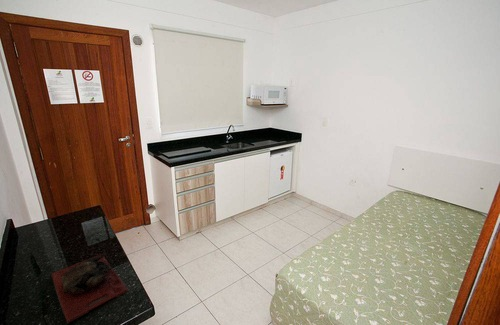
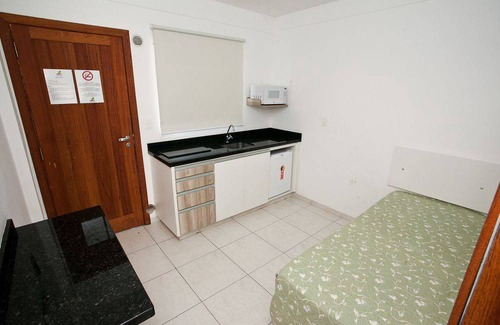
- cutting board [51,251,130,324]
